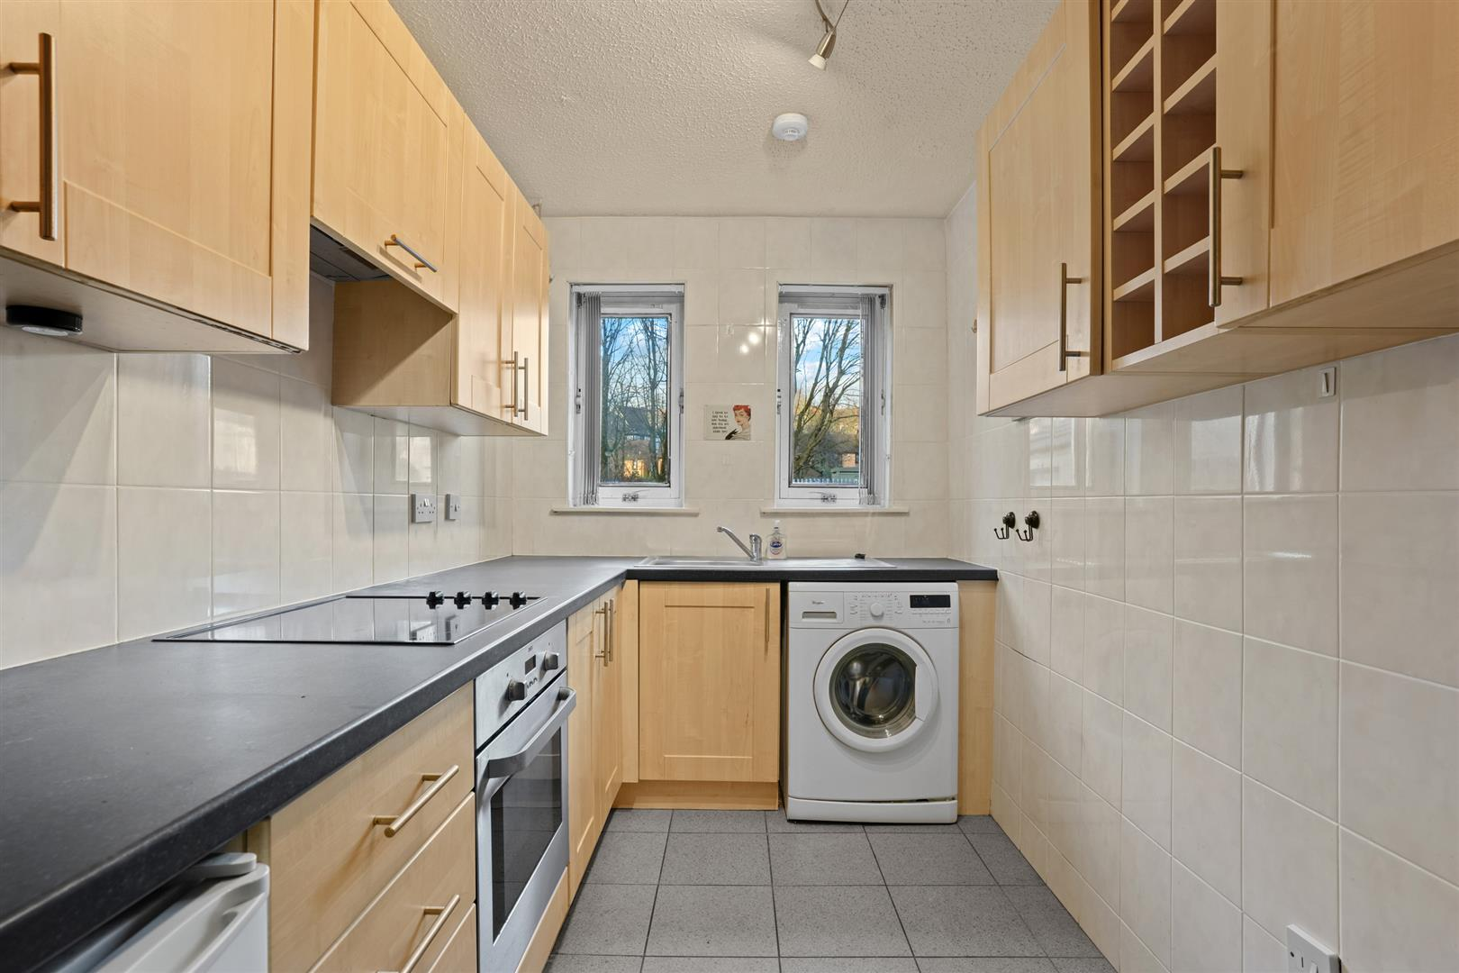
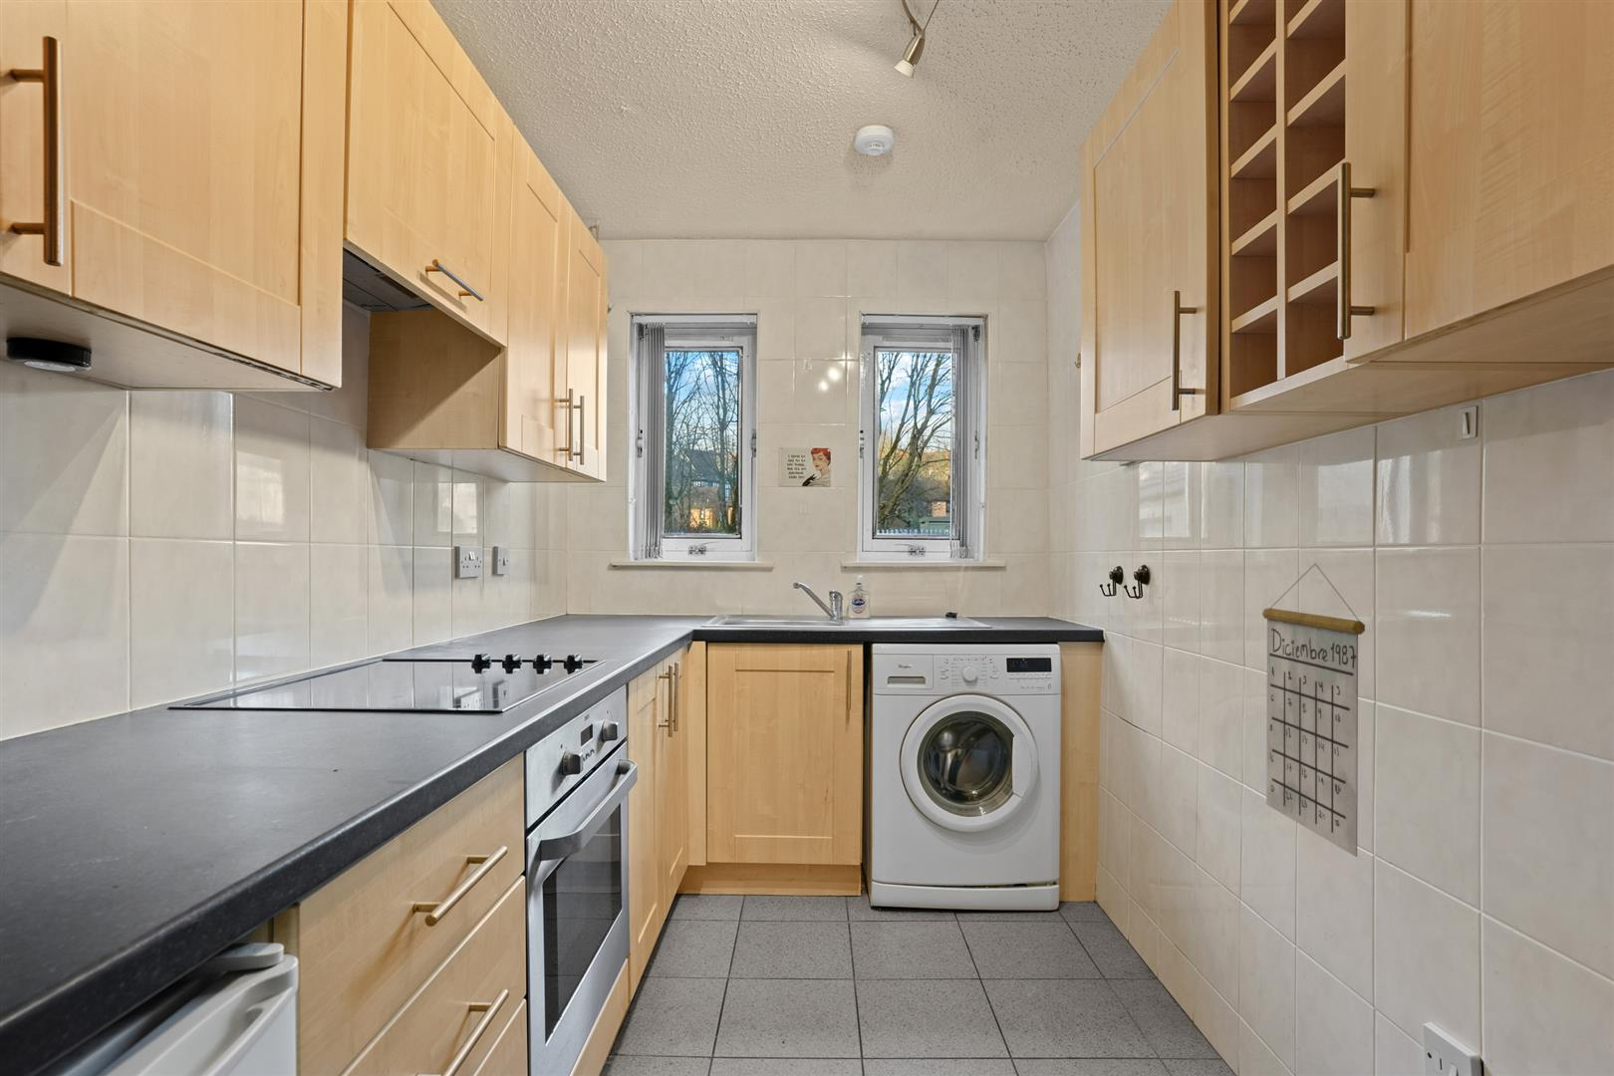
+ calendar [1261,563,1365,857]
